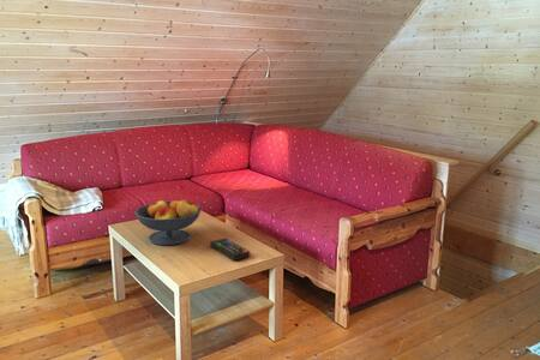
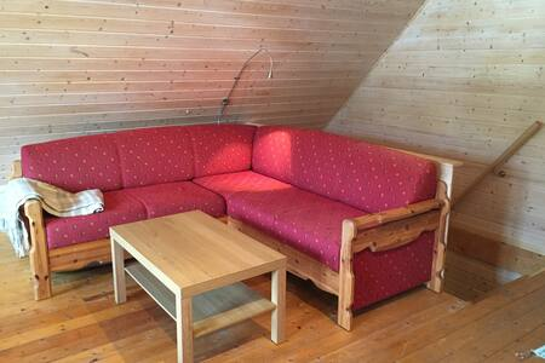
- remote control [209,238,251,262]
- fruit bowl [134,199,202,246]
